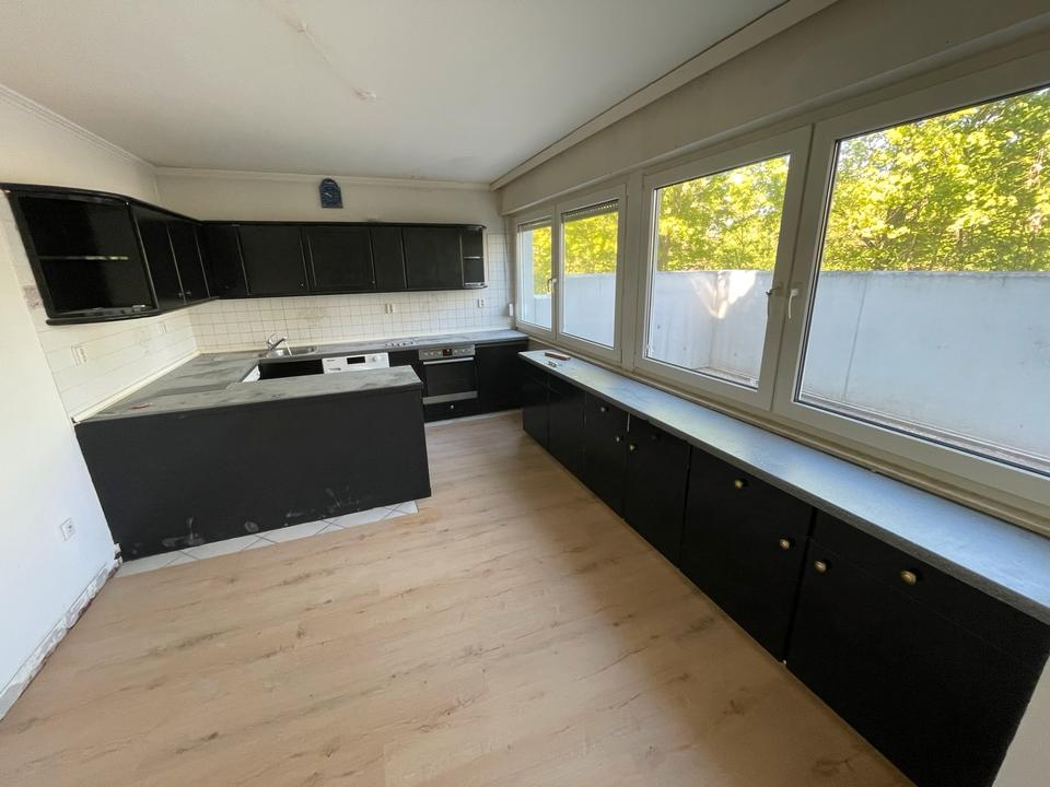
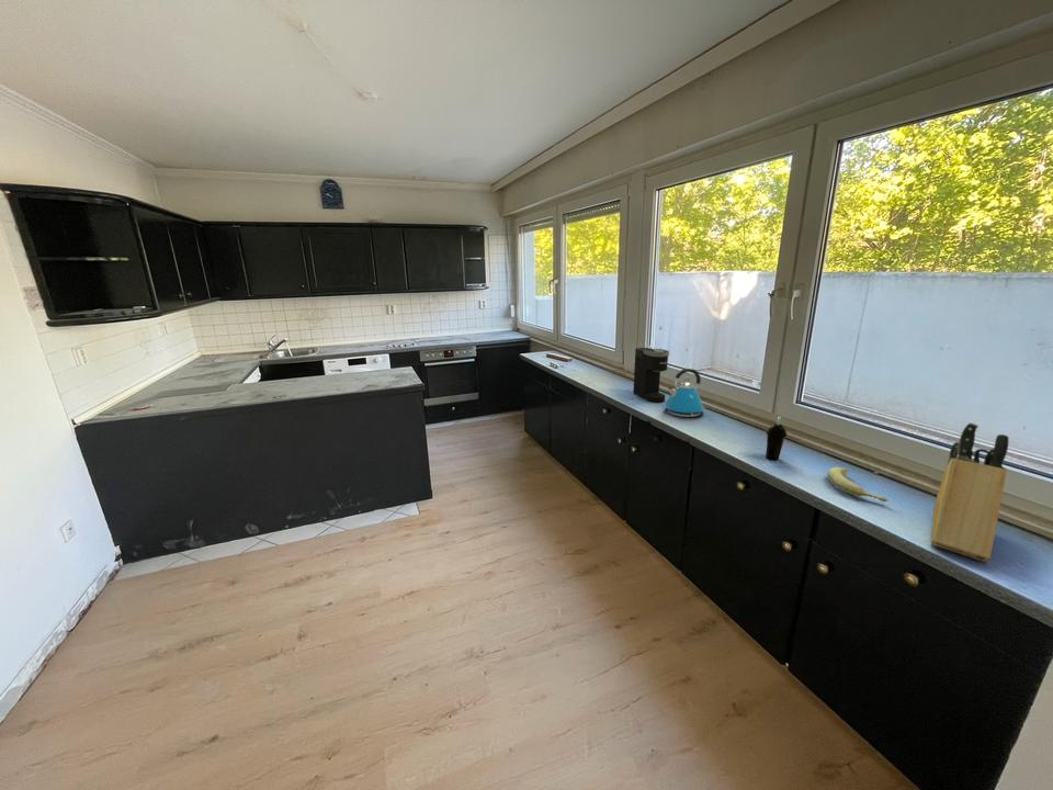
+ knife block [929,421,1010,563]
+ coffee maker [632,347,670,403]
+ cup [765,416,789,461]
+ kettle [665,368,705,418]
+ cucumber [827,466,888,503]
